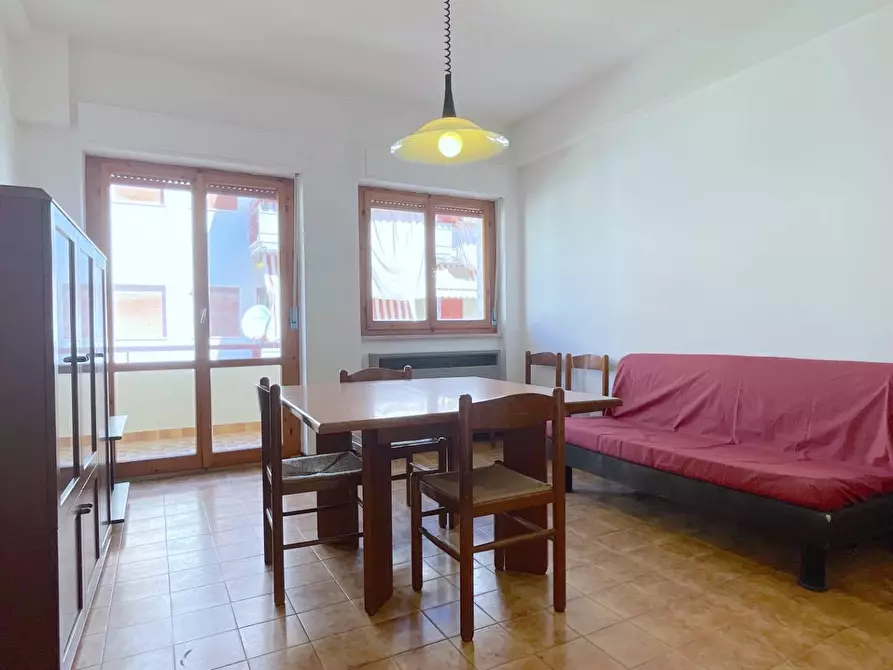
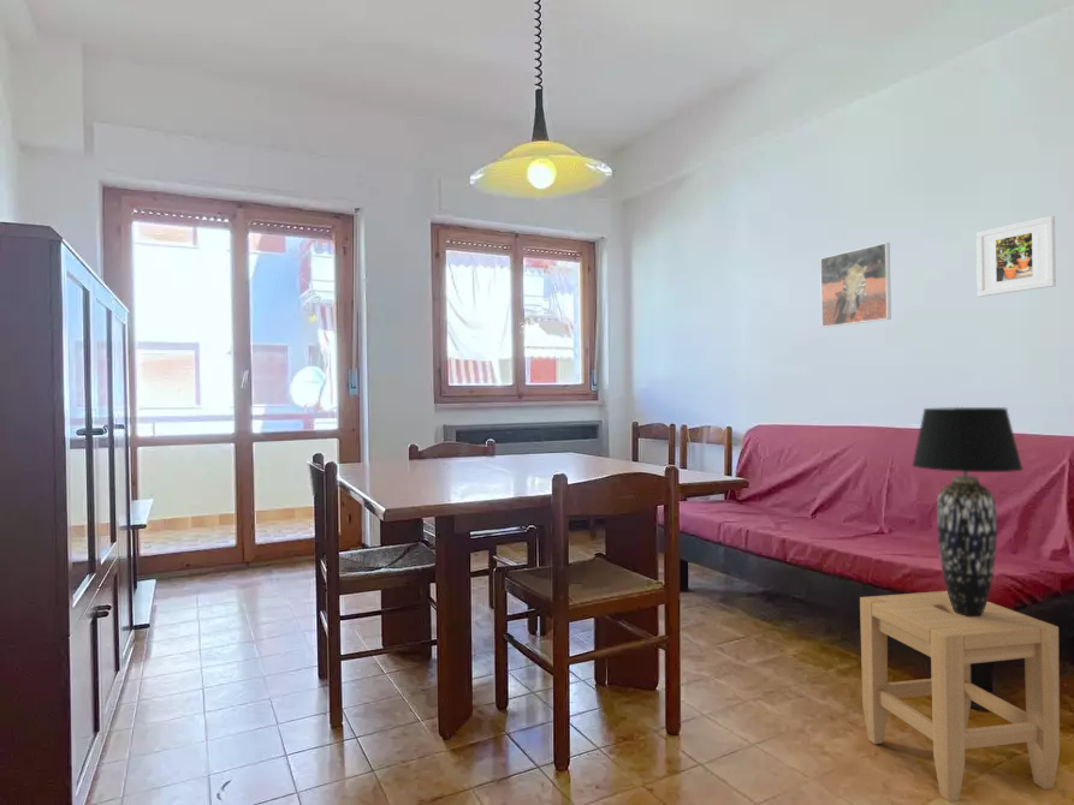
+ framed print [975,215,1057,298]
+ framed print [819,242,892,328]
+ table lamp [910,406,1025,616]
+ stool [859,590,1061,803]
